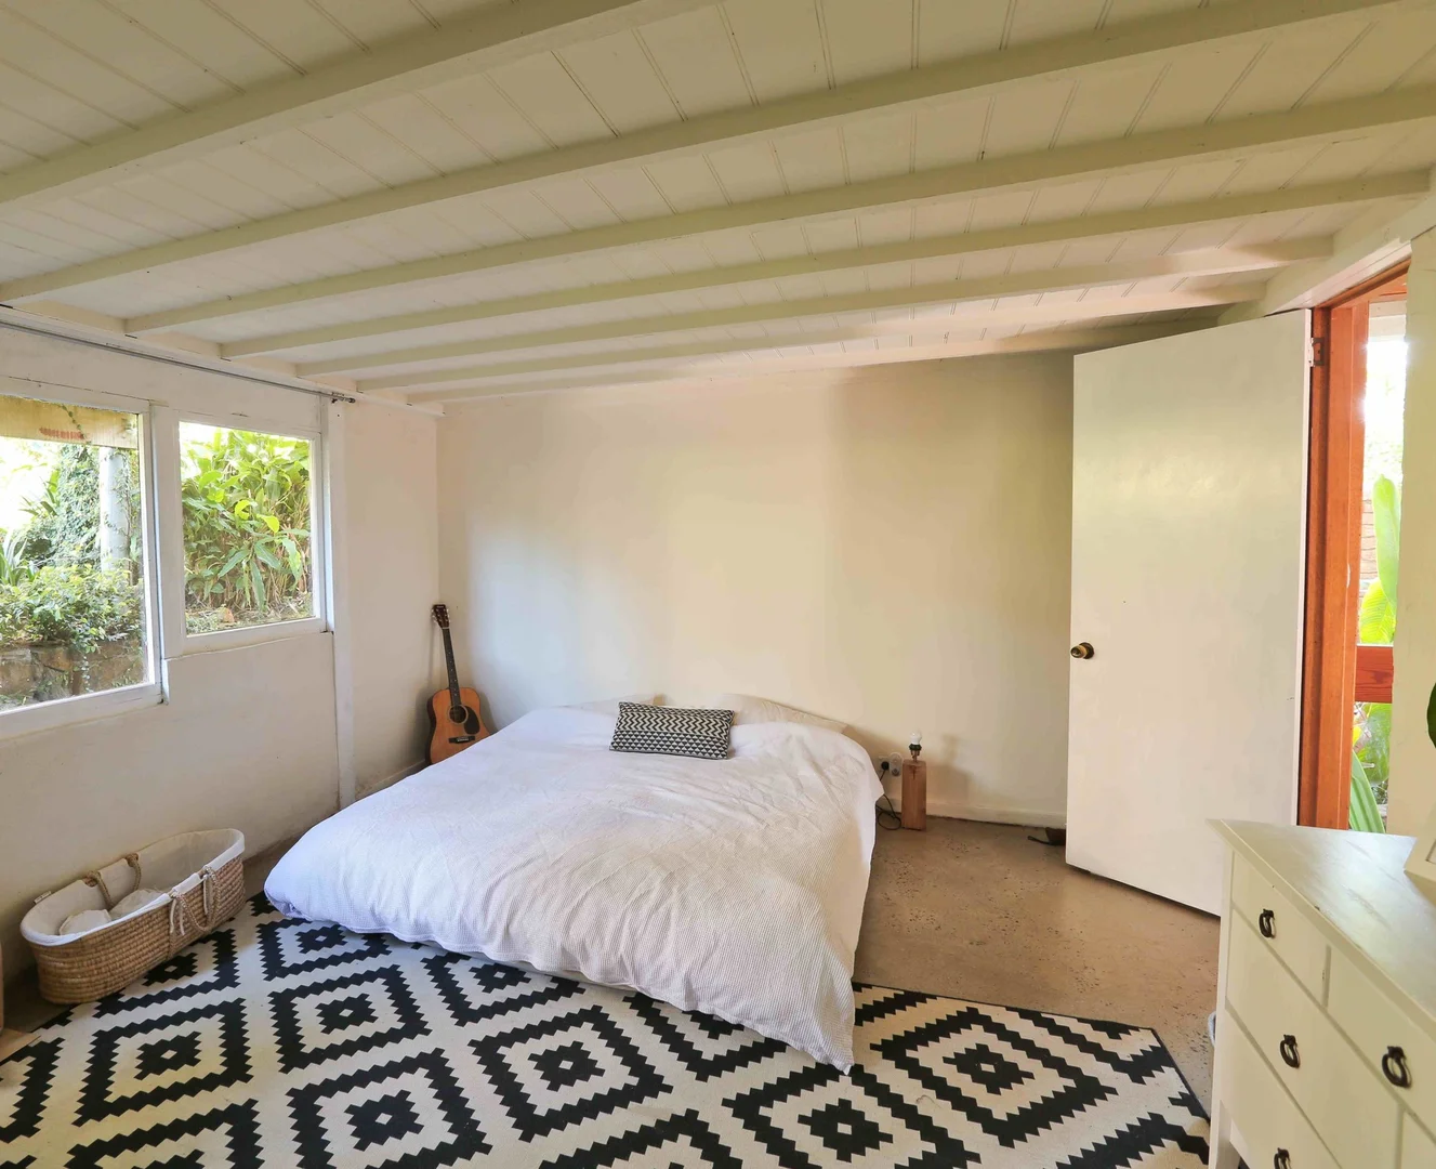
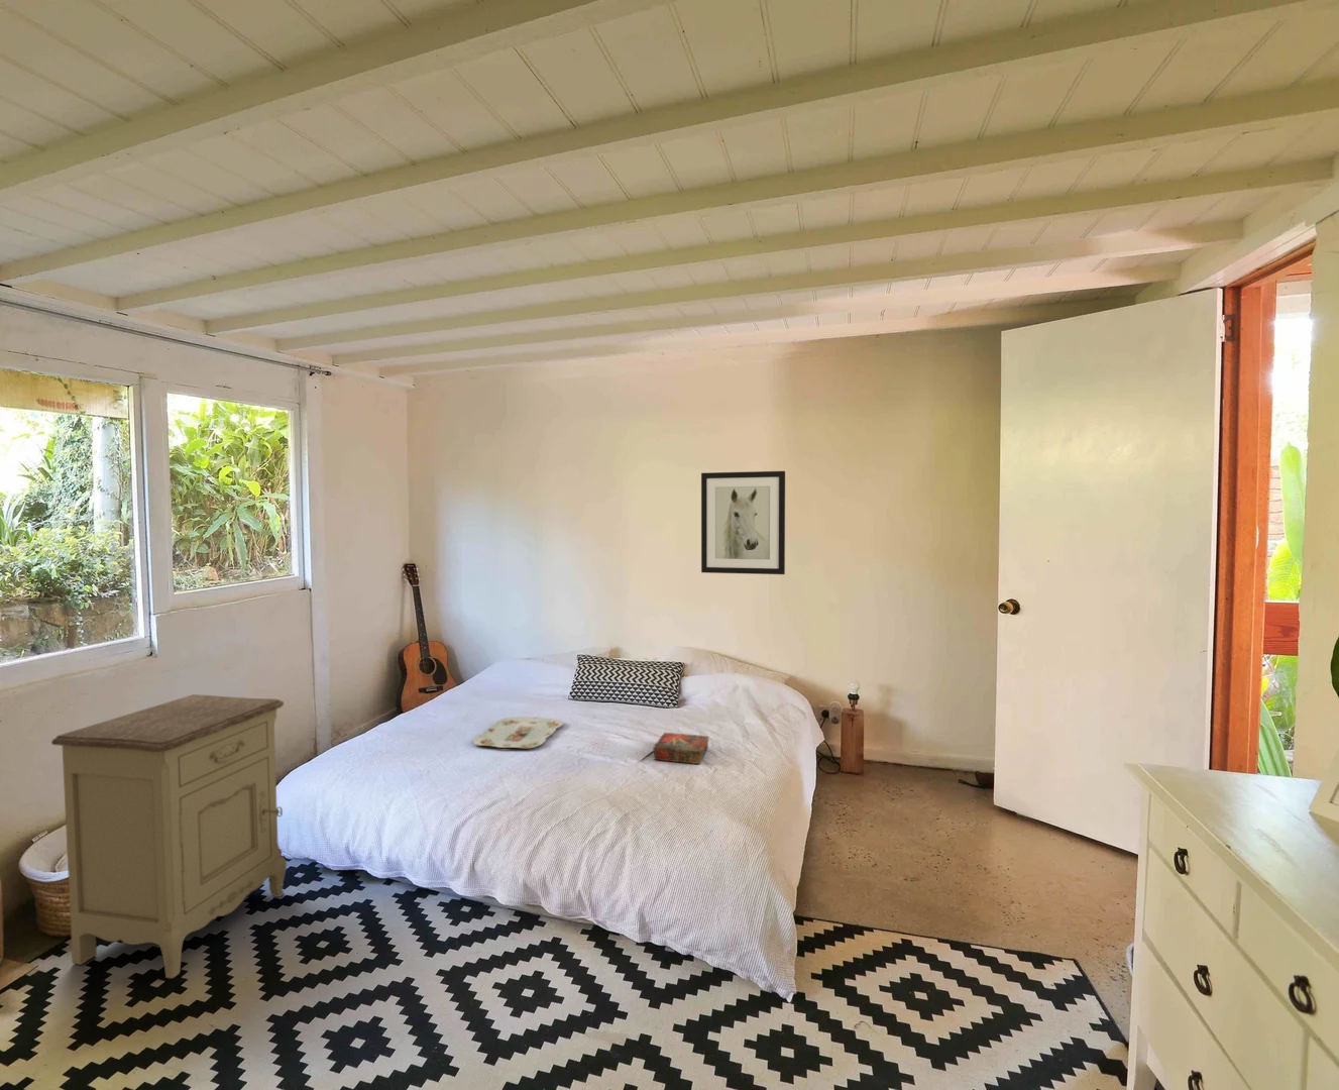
+ nightstand [50,693,288,980]
+ wall art [701,470,786,575]
+ book [652,732,710,765]
+ serving tray [472,715,565,749]
